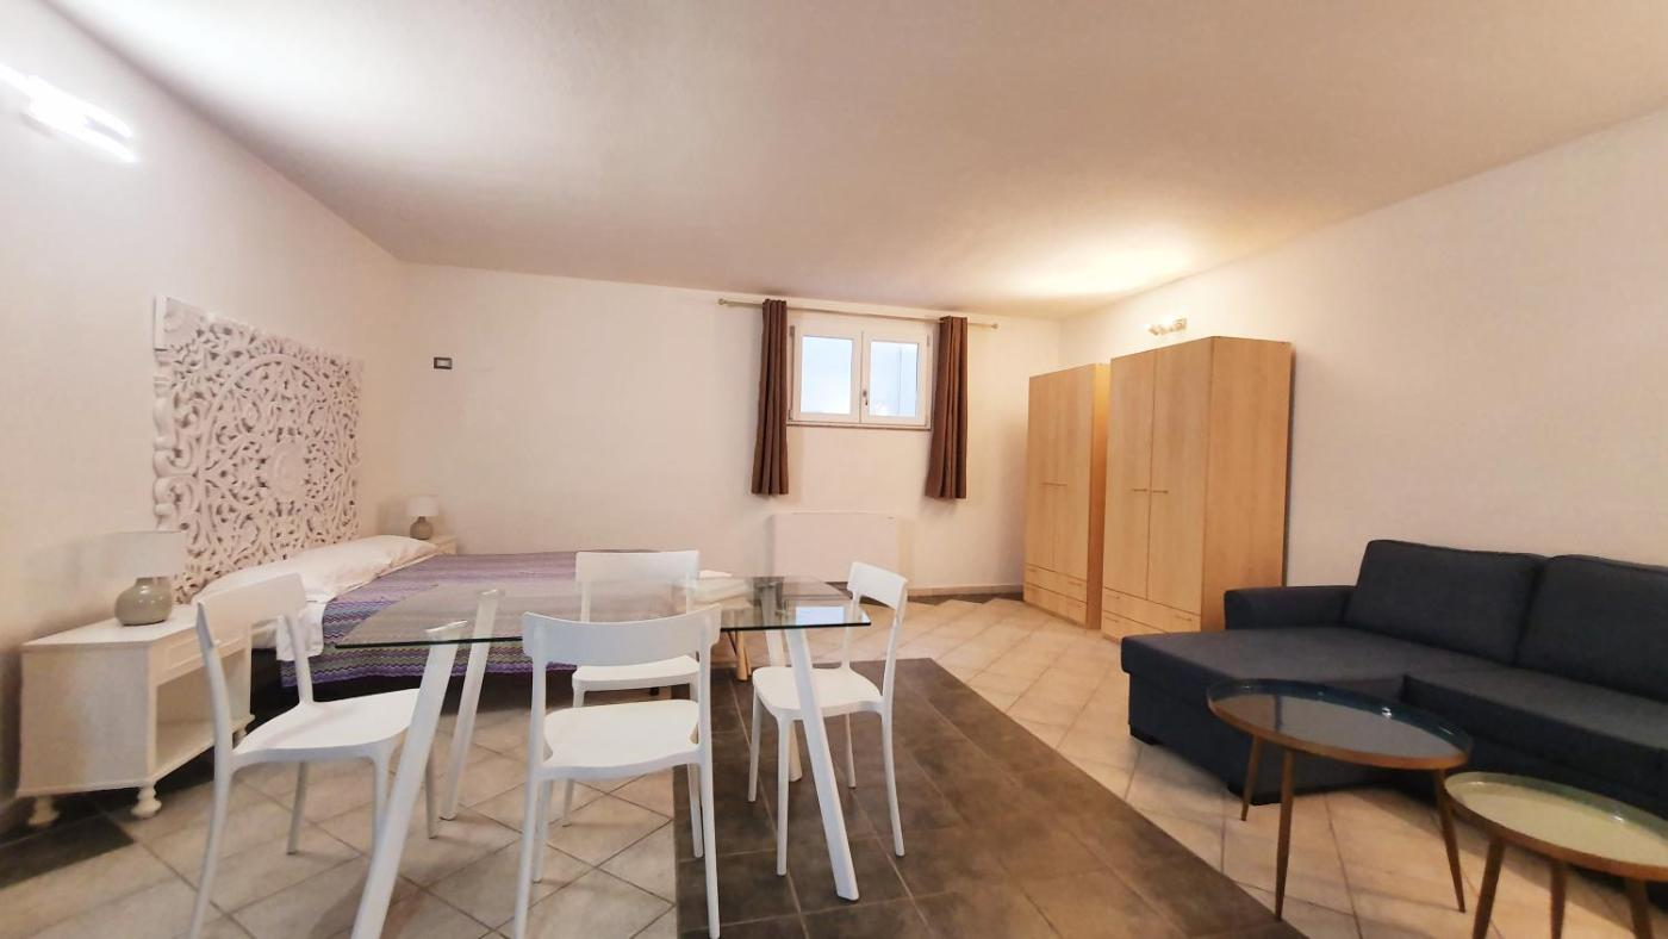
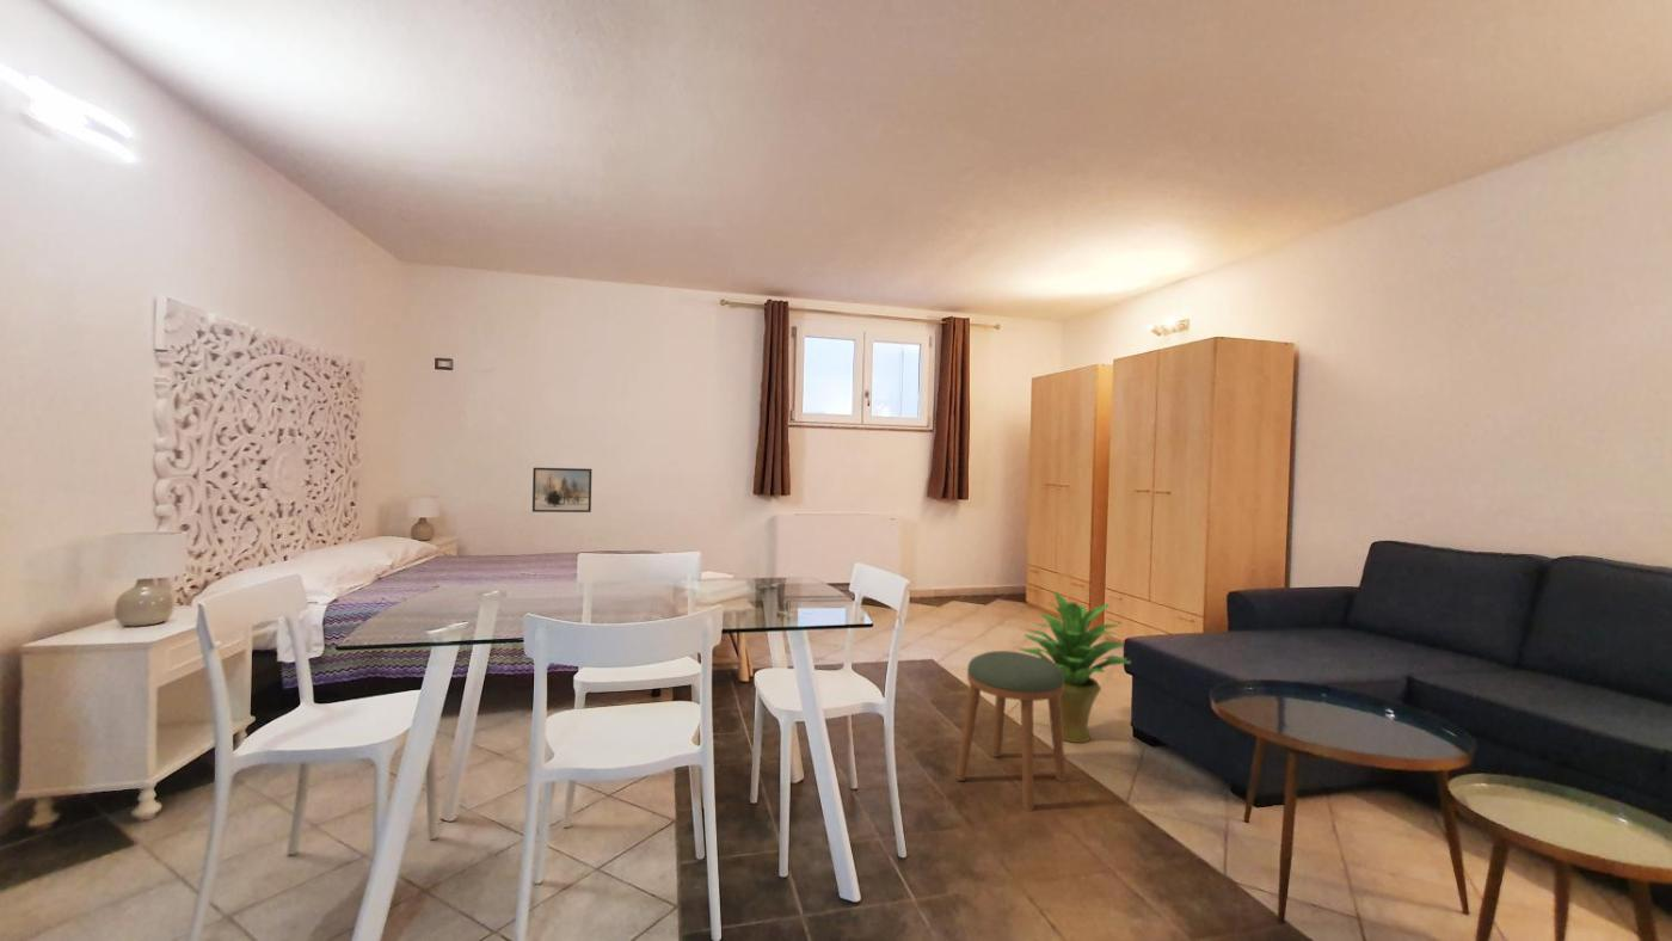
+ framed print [531,467,592,513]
+ stool [954,650,1068,812]
+ potted plant [1018,591,1132,744]
